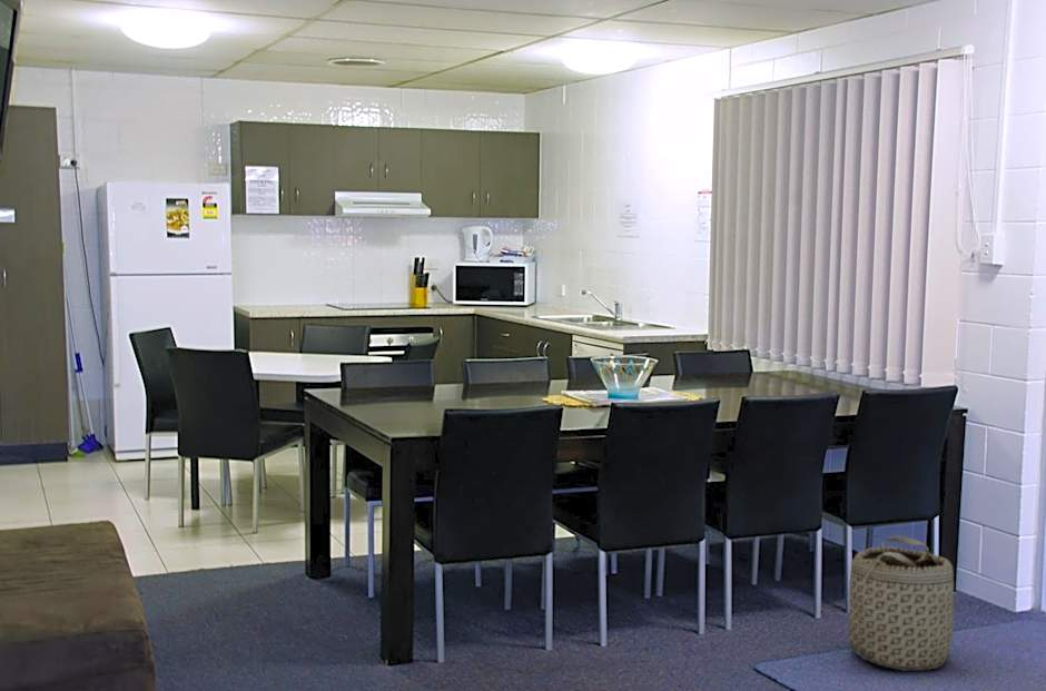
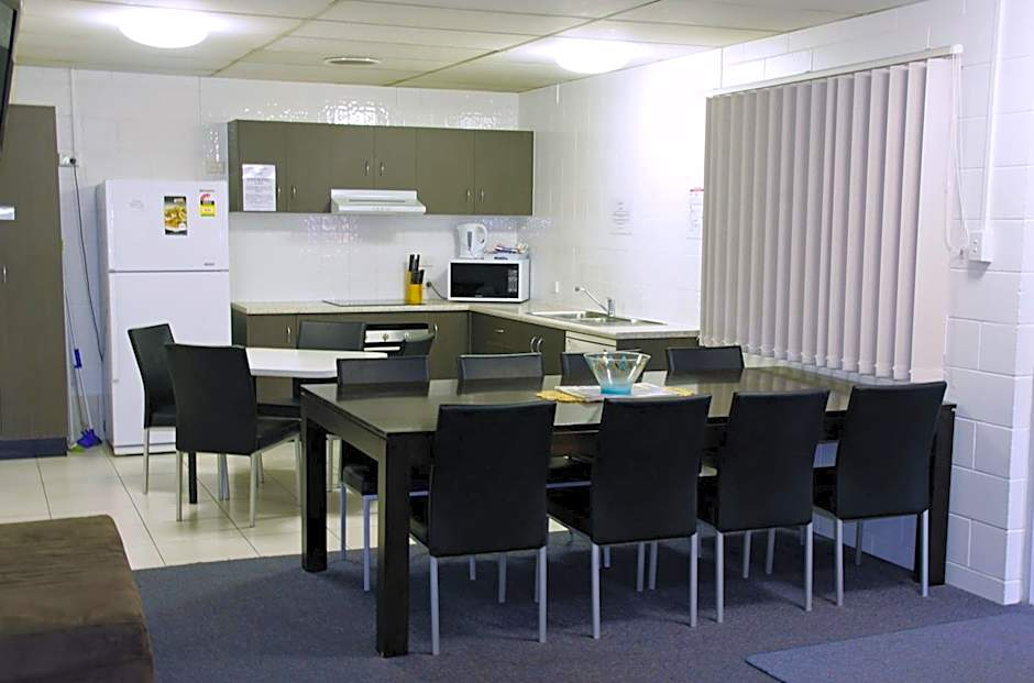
- basket [848,535,956,672]
